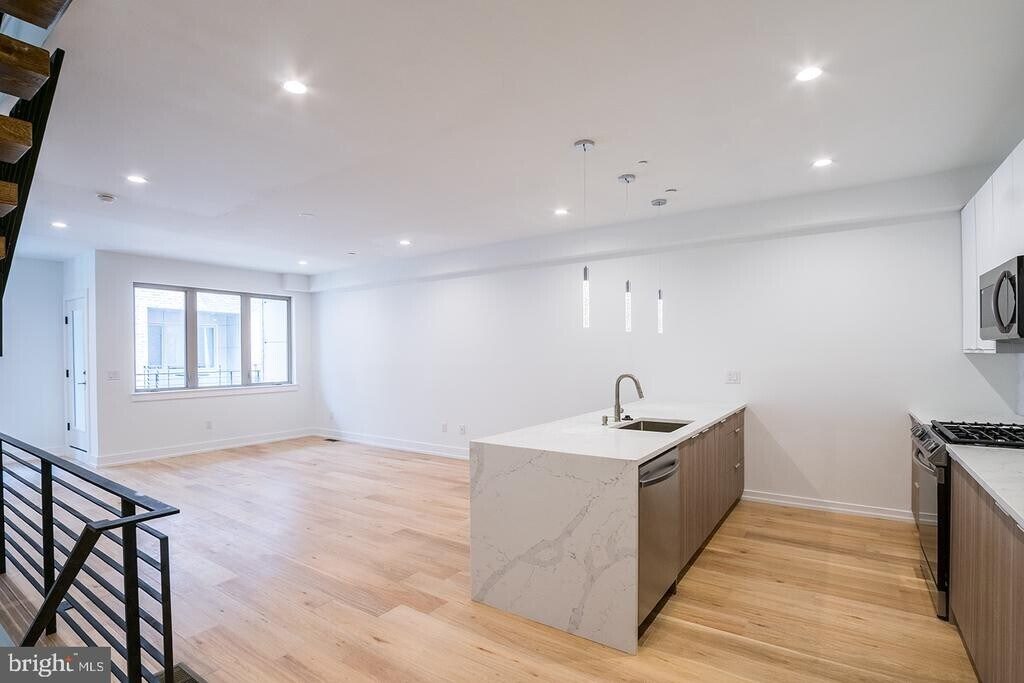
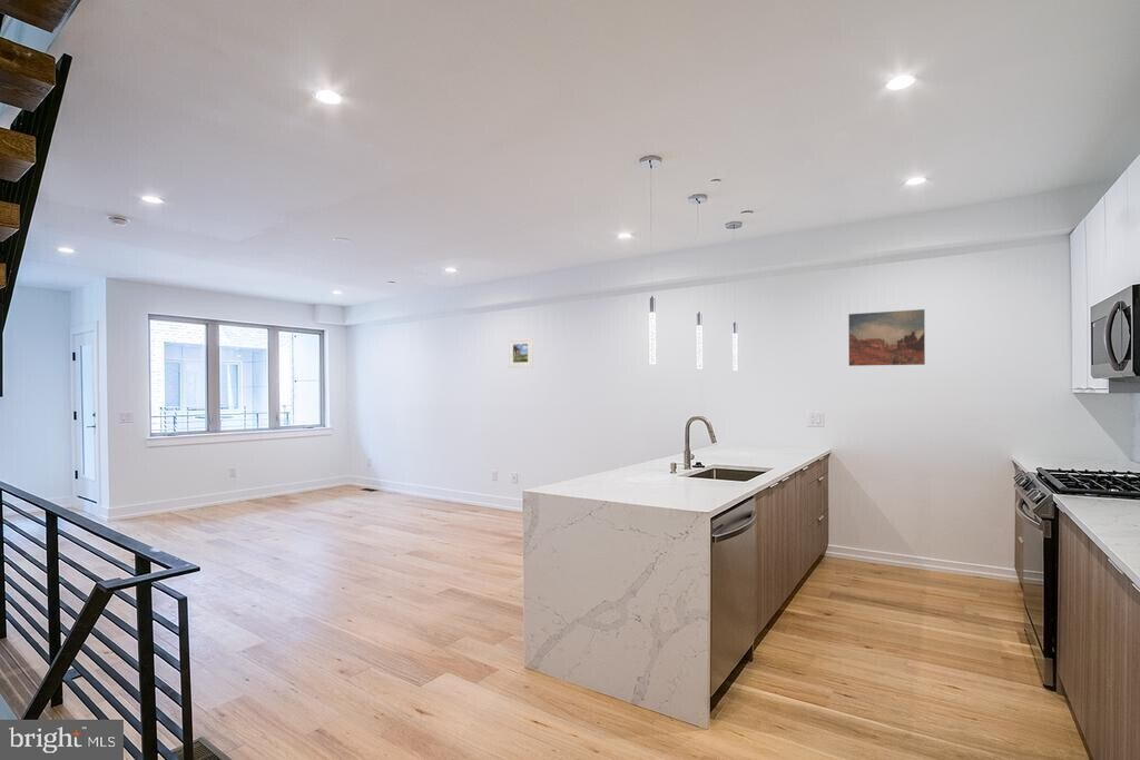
+ wall art [847,308,926,367]
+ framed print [508,337,534,368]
